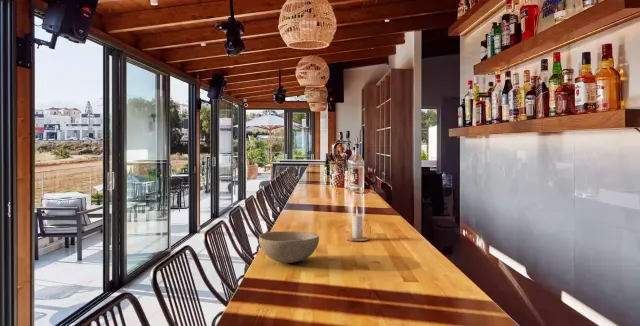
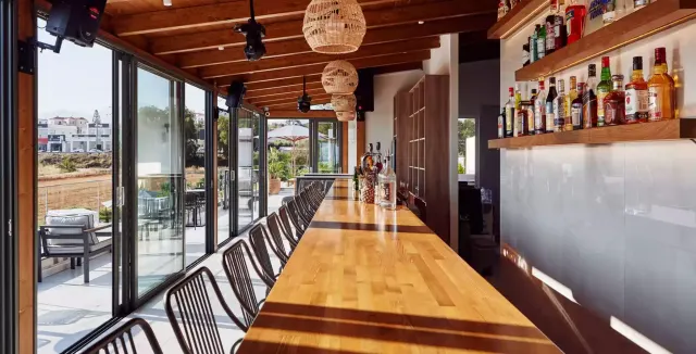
- bowl [258,230,320,264]
- candle [345,205,370,242]
